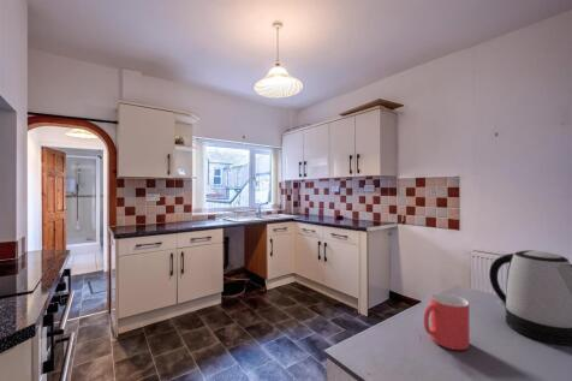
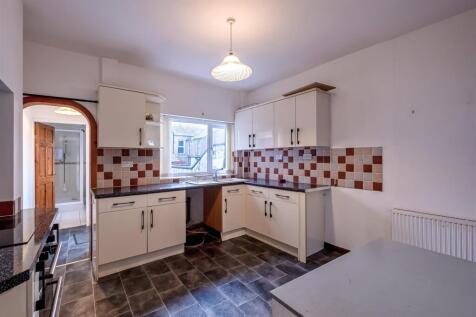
- kettle [488,249,572,346]
- mug [423,292,470,351]
